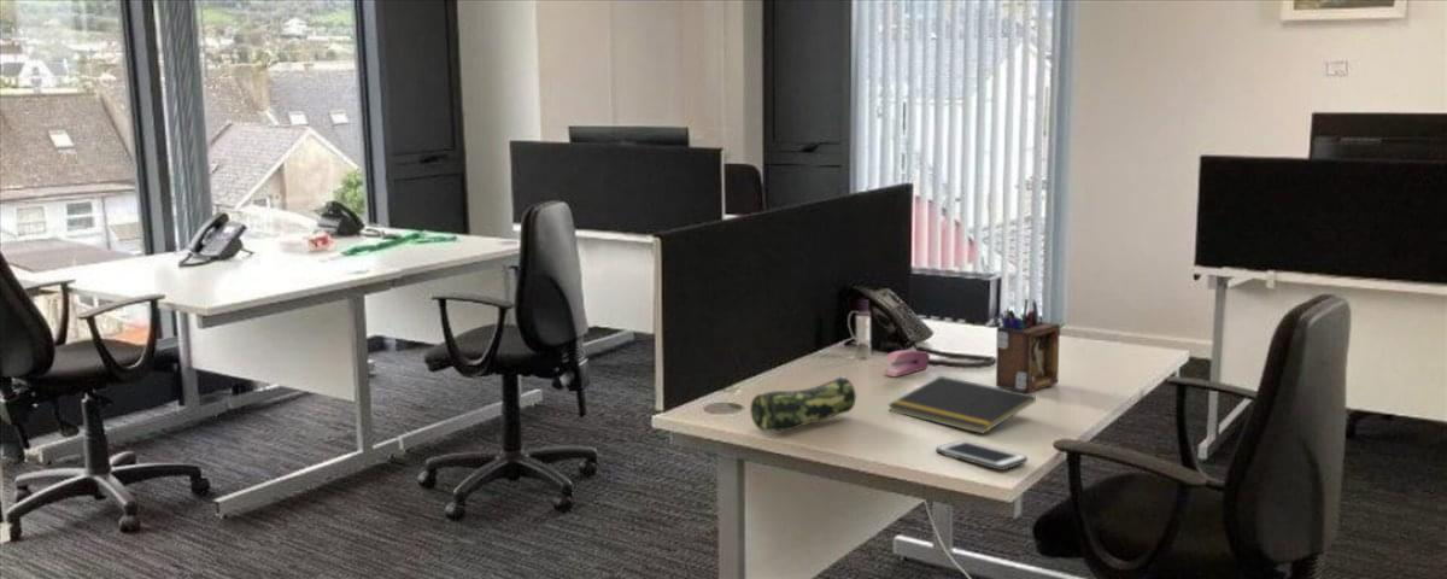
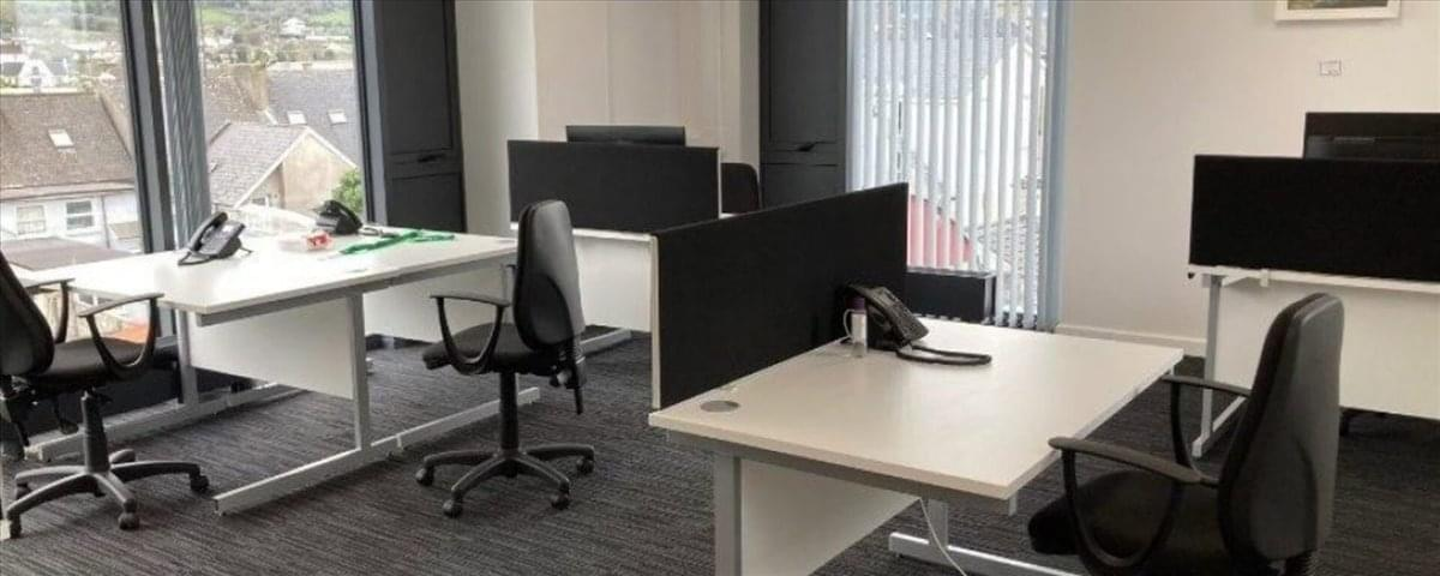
- cell phone [935,439,1029,472]
- desk organizer [995,298,1061,393]
- stapler [883,349,931,378]
- notepad [886,375,1037,435]
- pencil case [749,374,857,433]
